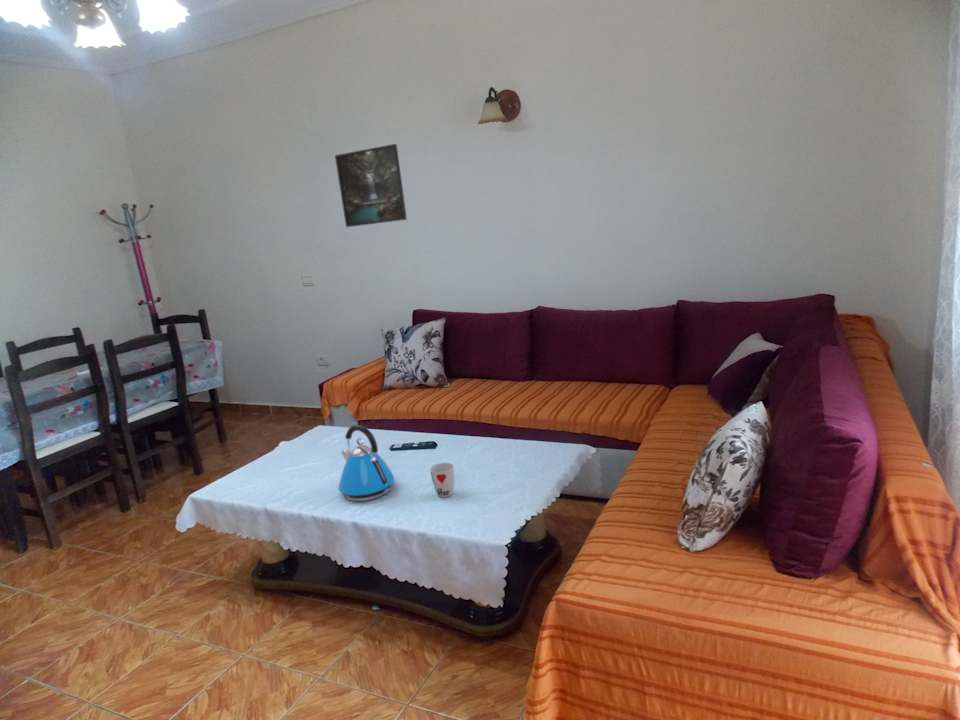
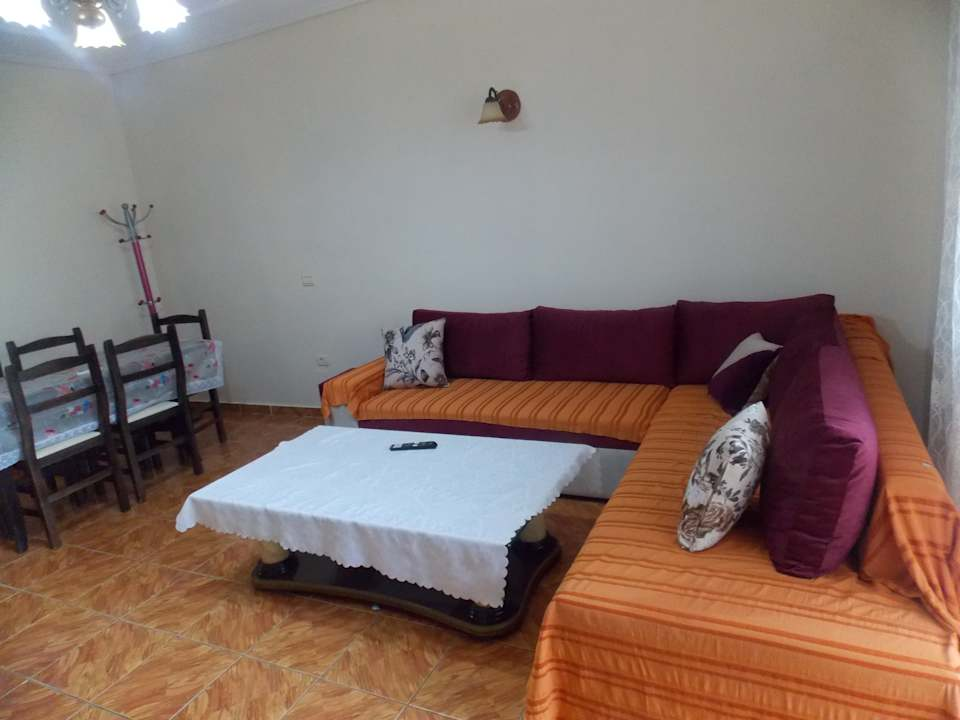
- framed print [334,143,408,228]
- kettle [338,424,395,502]
- cup [429,462,455,499]
